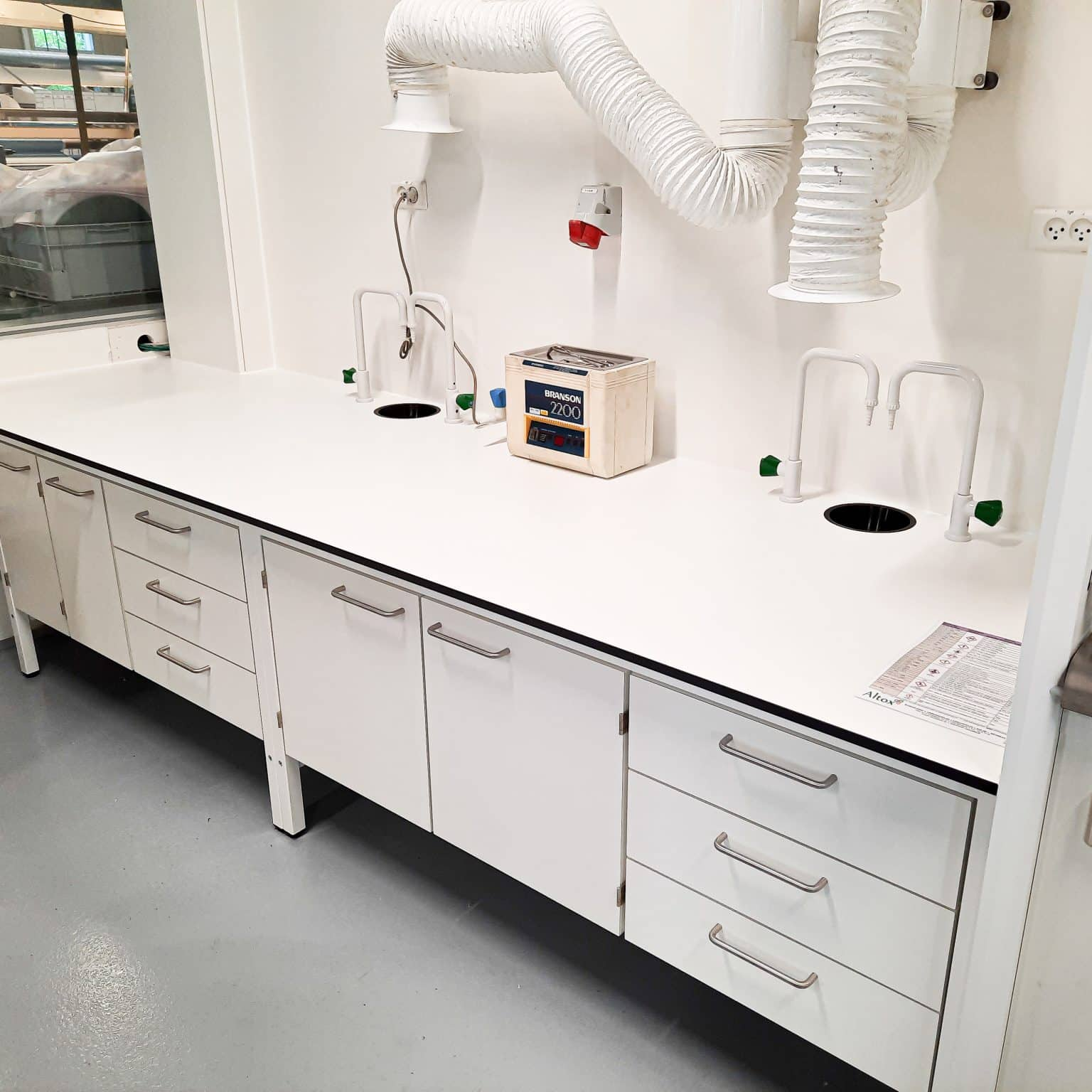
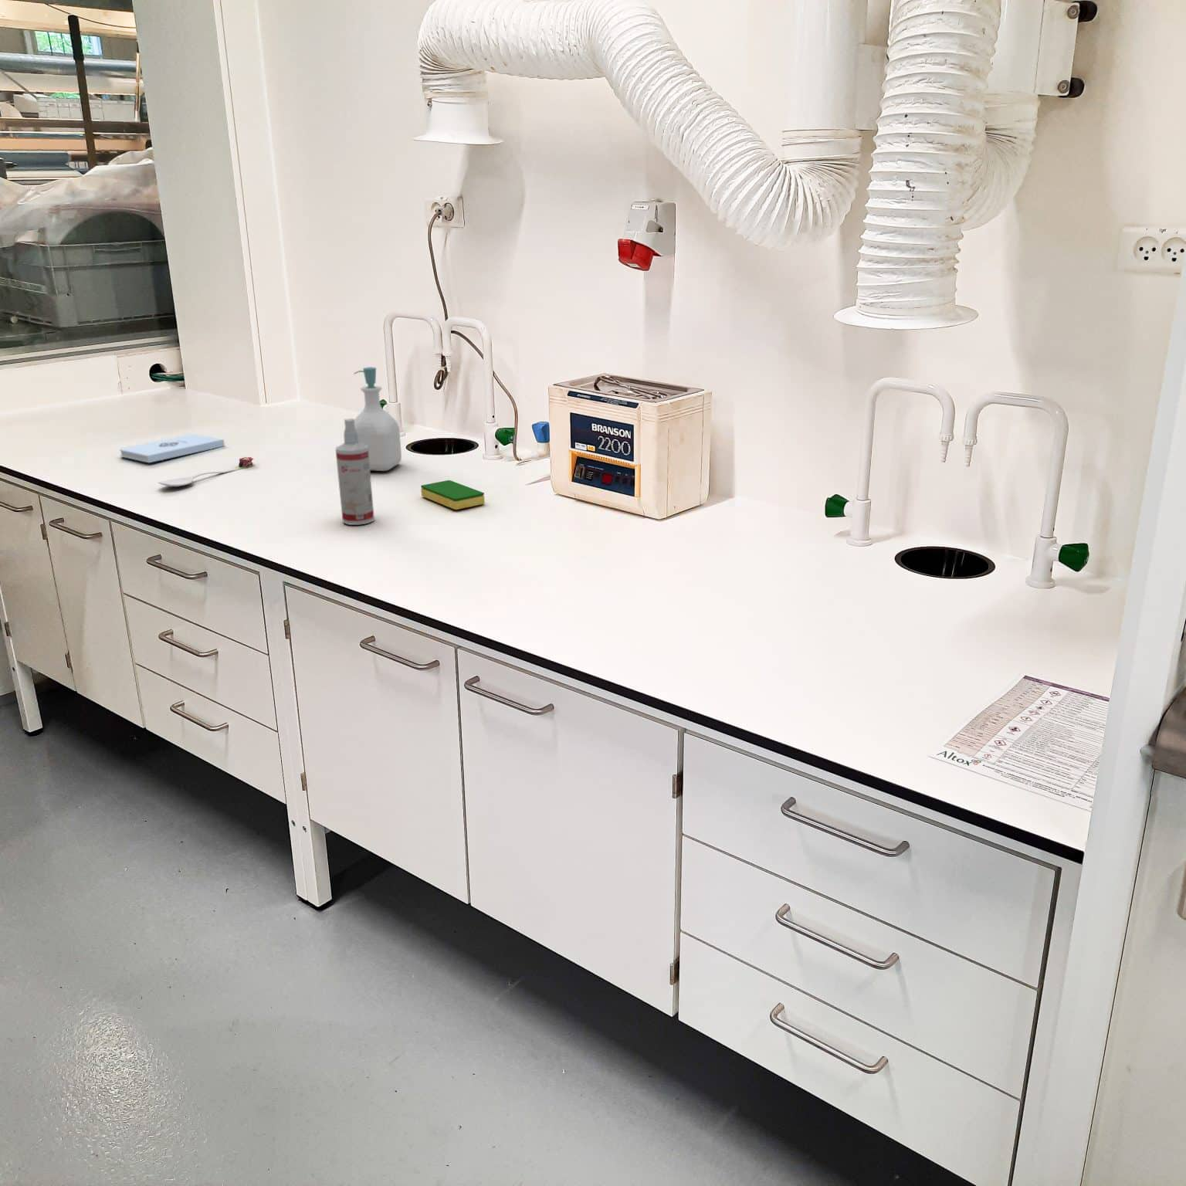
+ spoon [157,456,255,488]
+ spray bottle [336,418,376,526]
+ dish sponge [420,479,485,510]
+ soap bottle [353,366,402,471]
+ notepad [118,433,226,464]
